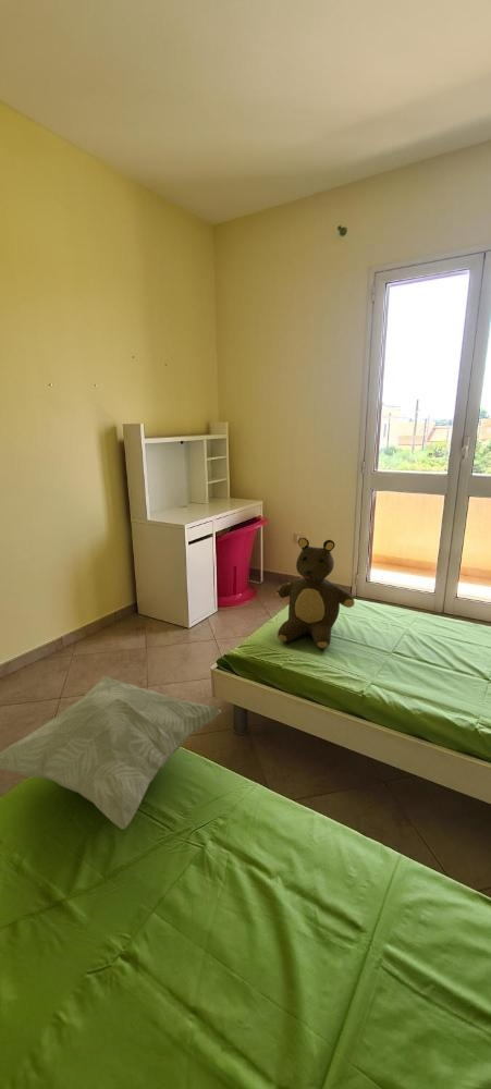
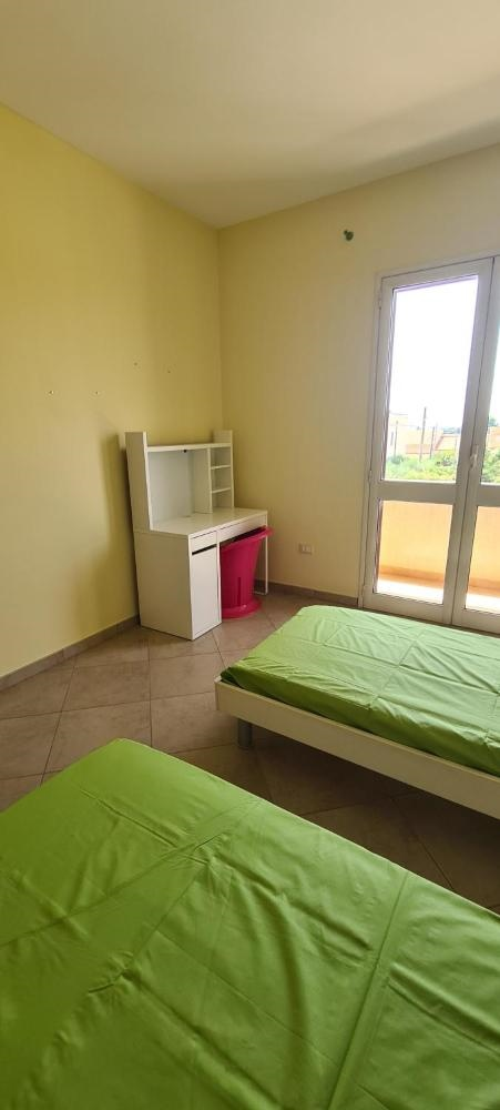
- teddy bear [275,537,356,650]
- decorative pillow [0,675,222,830]
